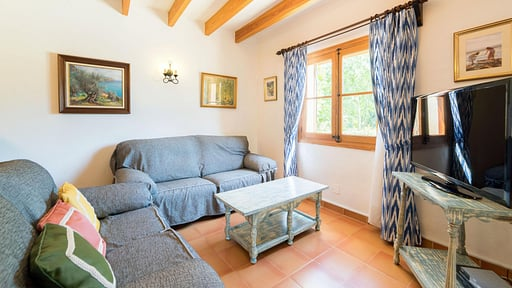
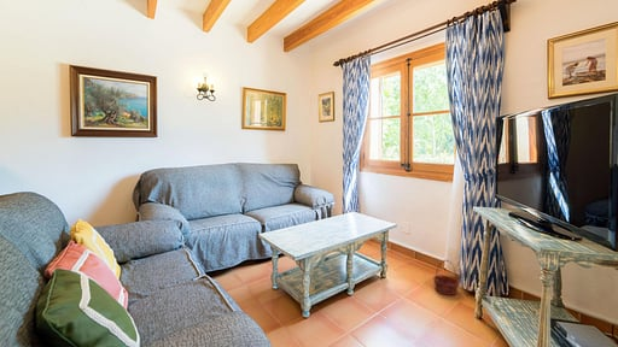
+ basket [432,259,460,296]
